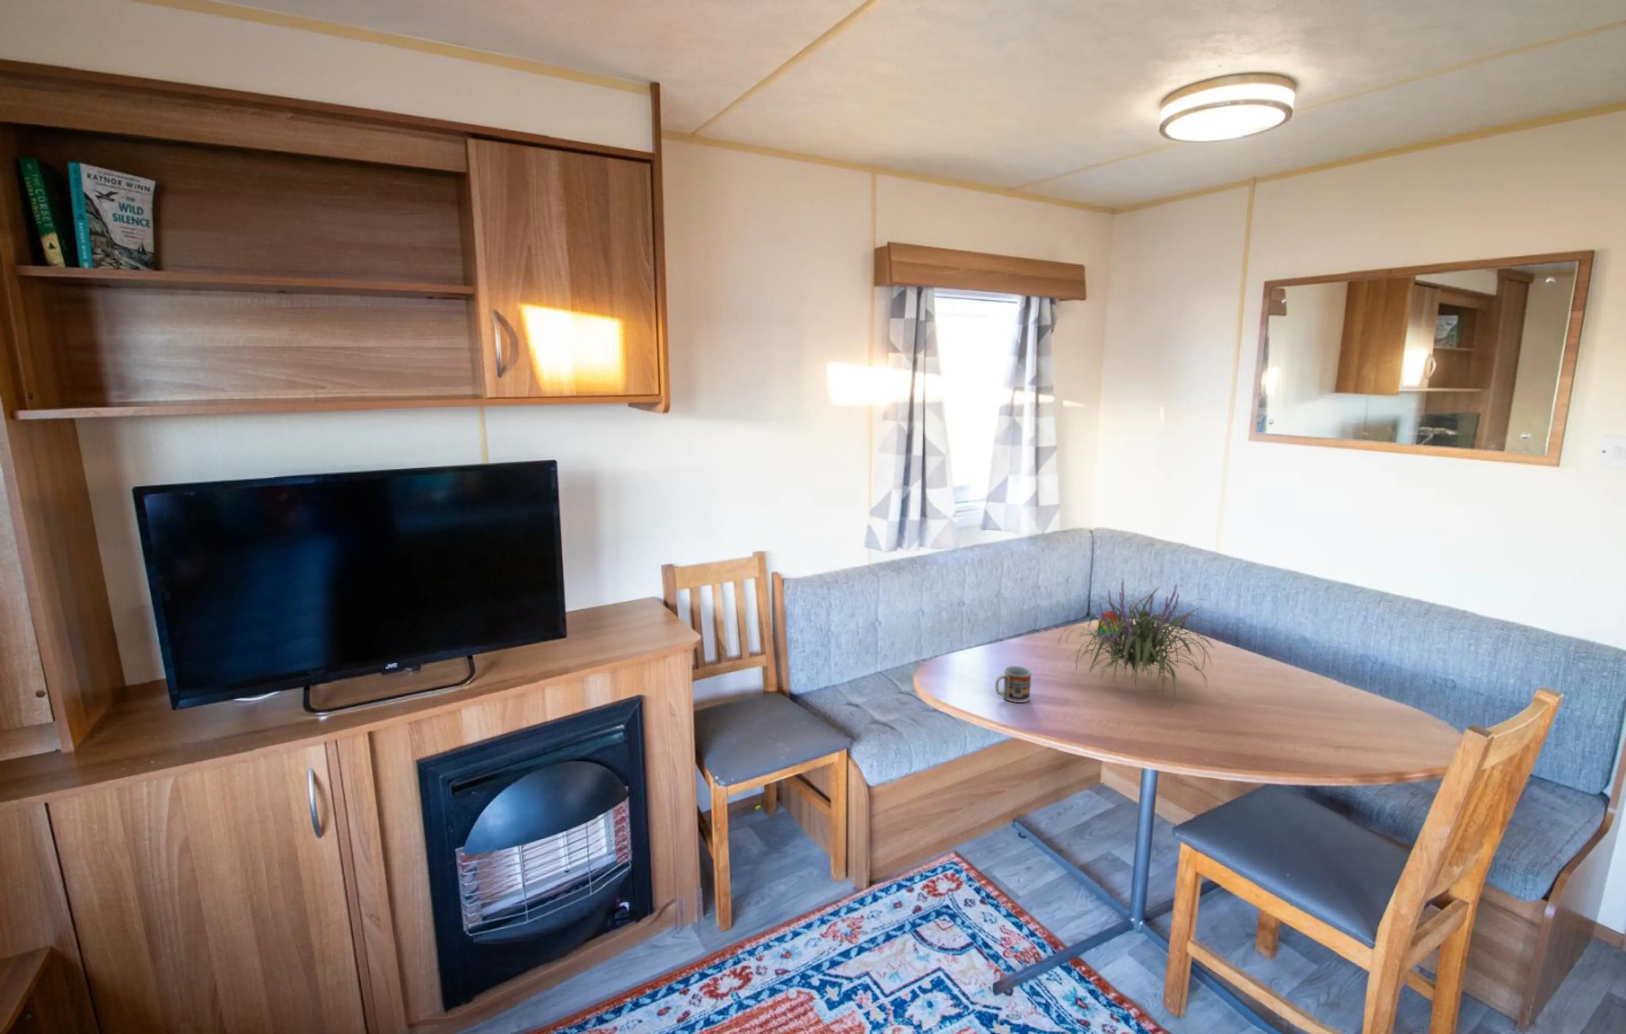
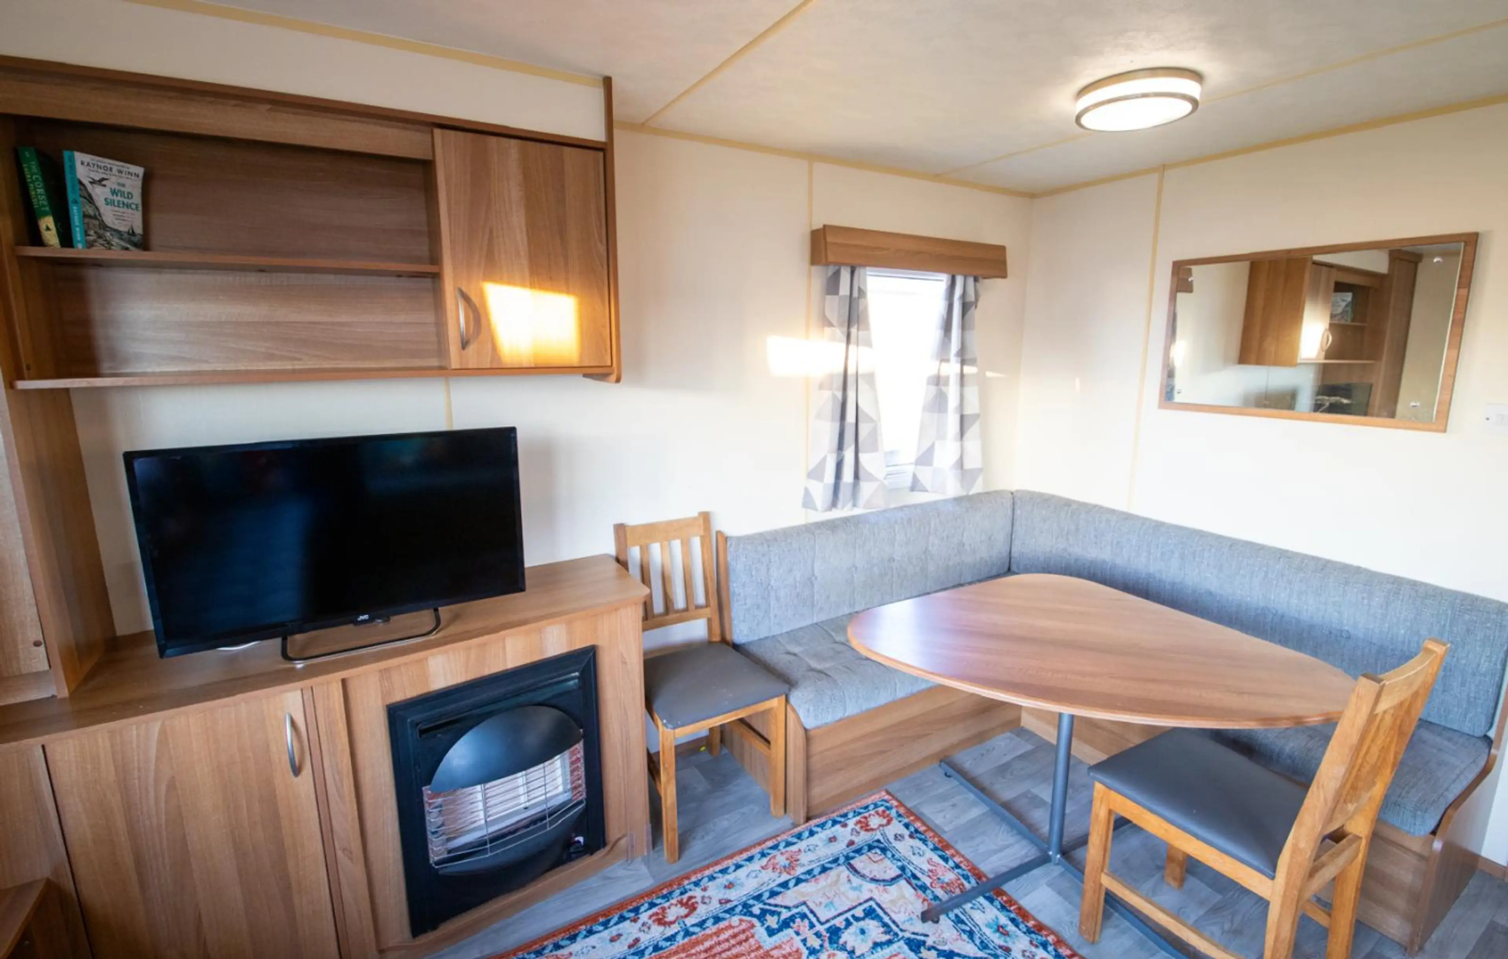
- decorative egg [1096,610,1120,642]
- cup [996,666,1032,702]
- plant [1056,577,1223,709]
